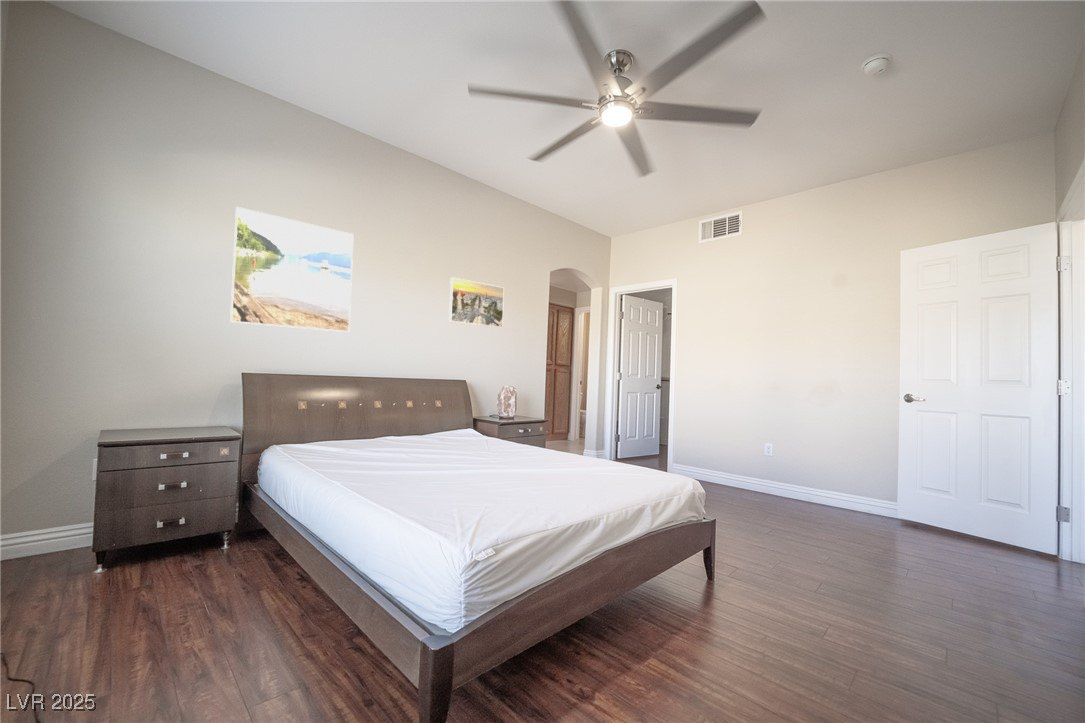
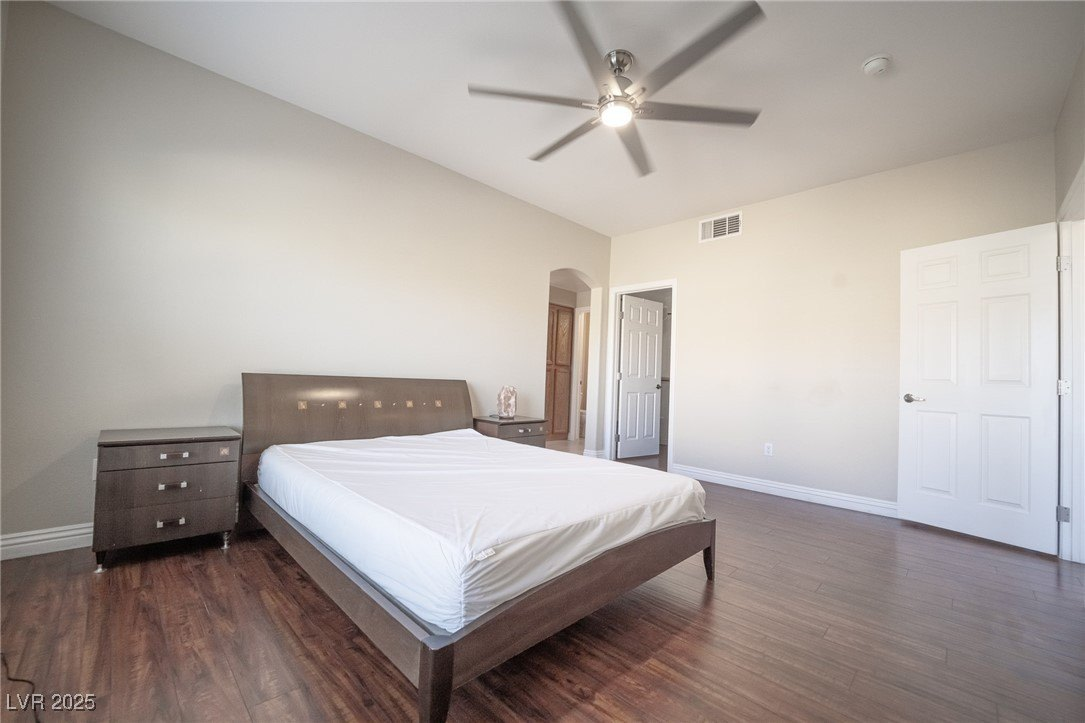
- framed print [229,206,355,333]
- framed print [448,276,505,329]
